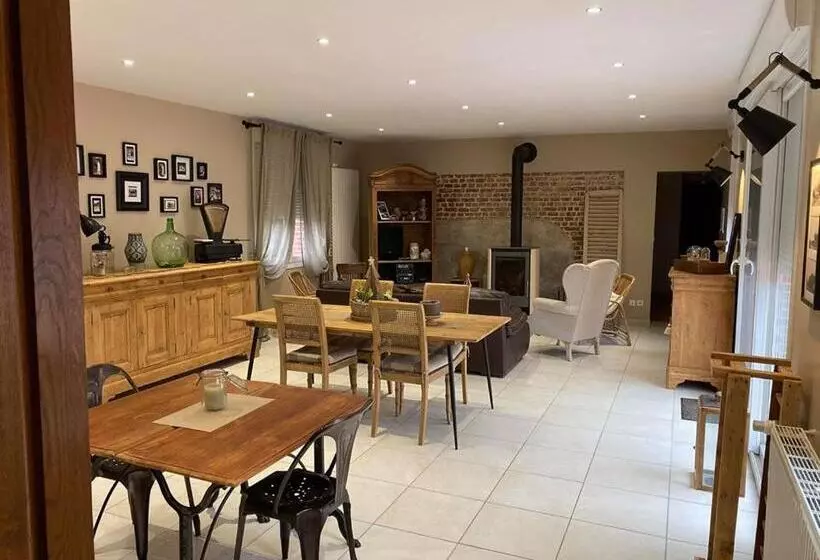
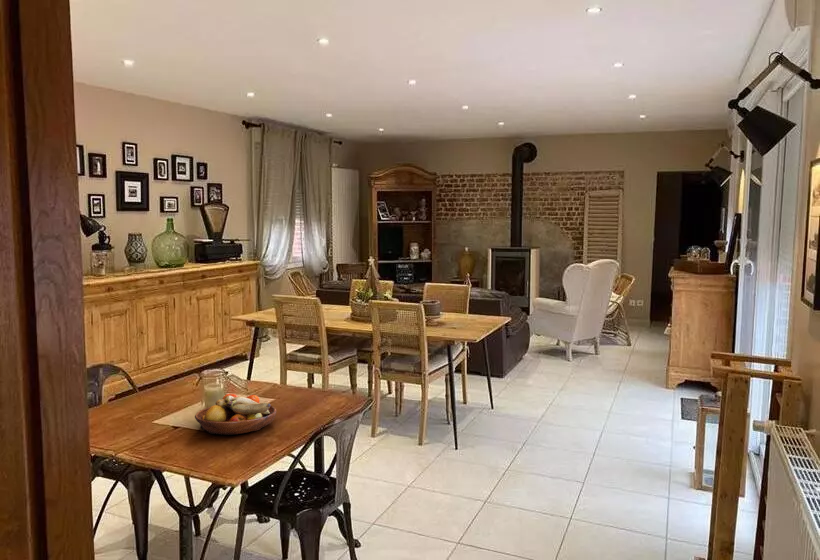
+ fruit bowl [194,393,277,436]
